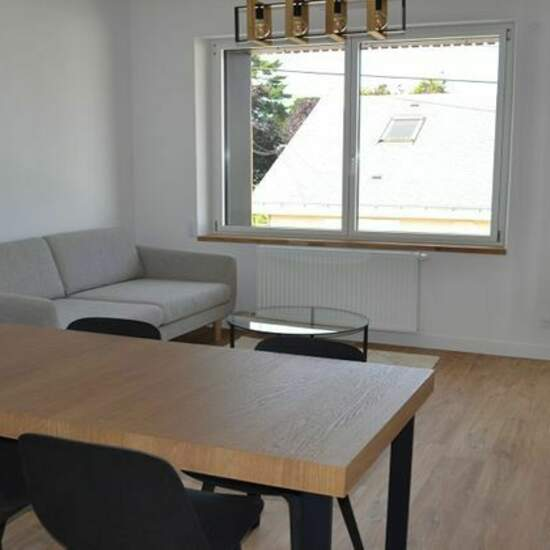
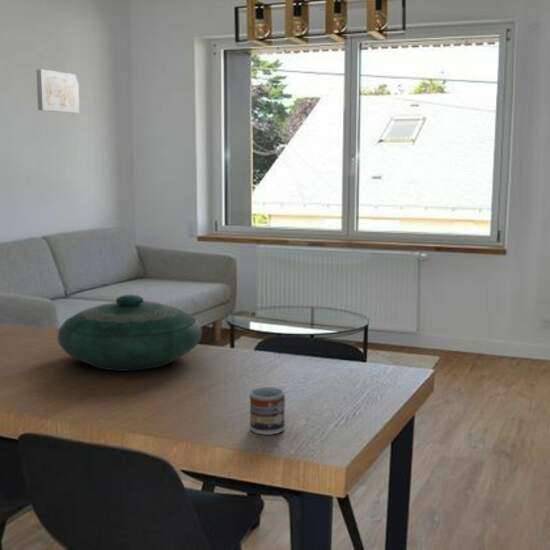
+ cup [248,386,286,436]
+ decorative bowl [56,294,203,372]
+ wall art [35,68,80,114]
